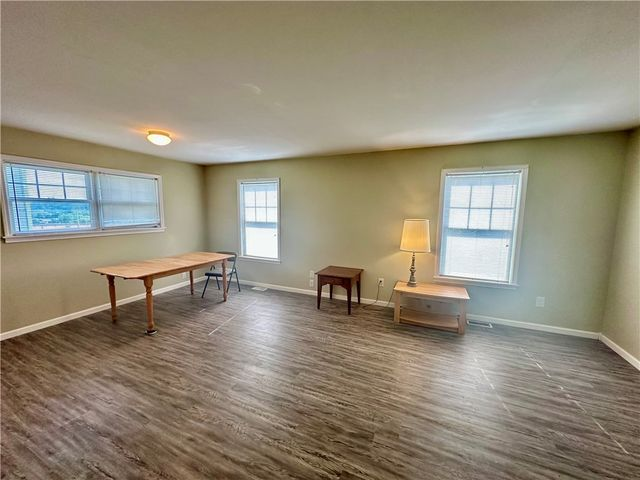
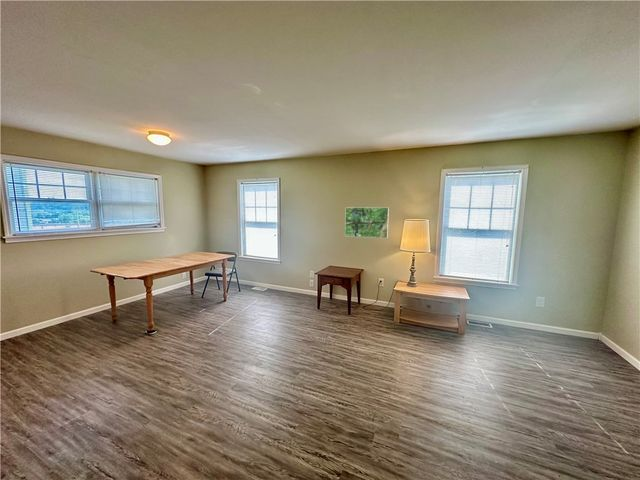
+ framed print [344,206,390,239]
